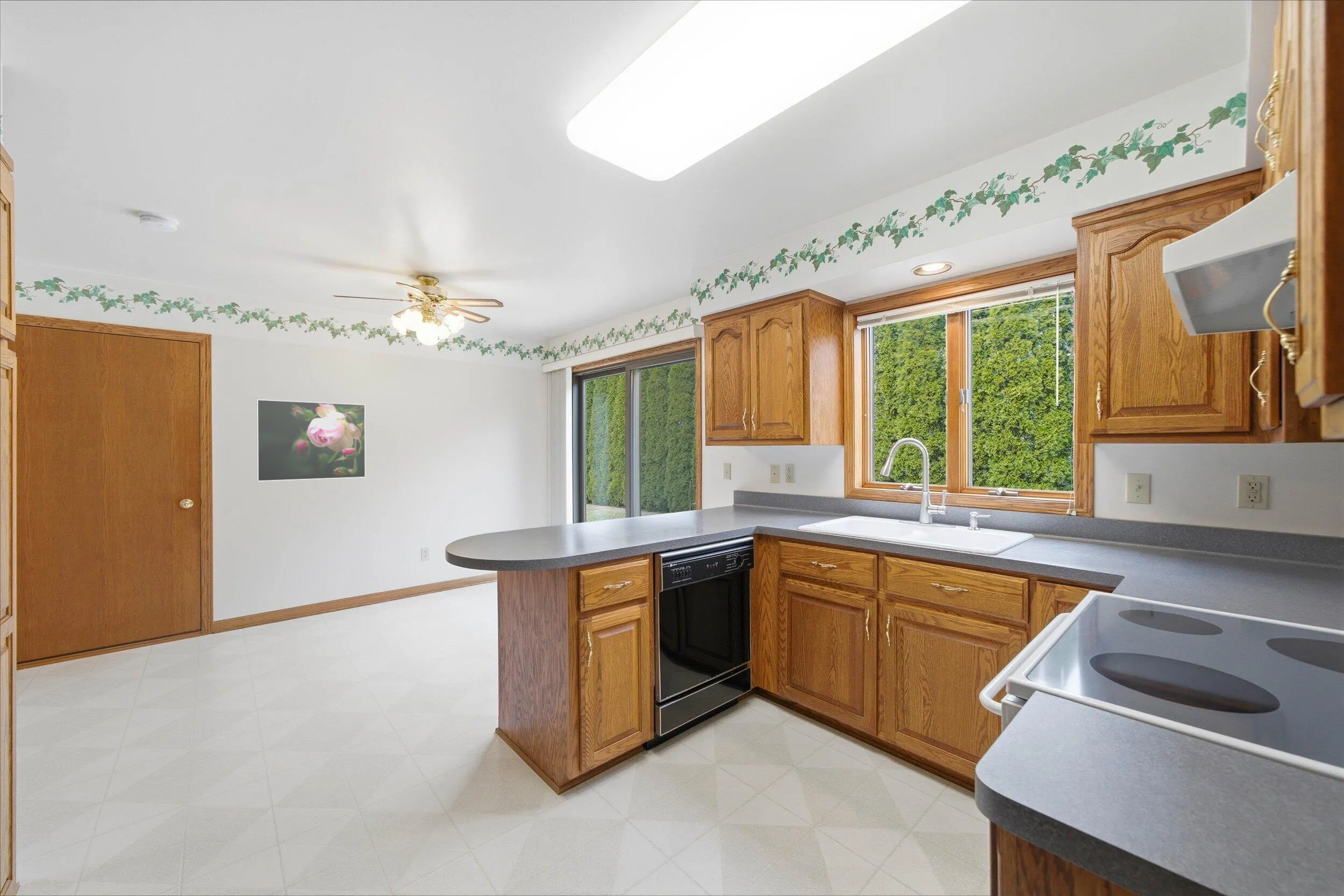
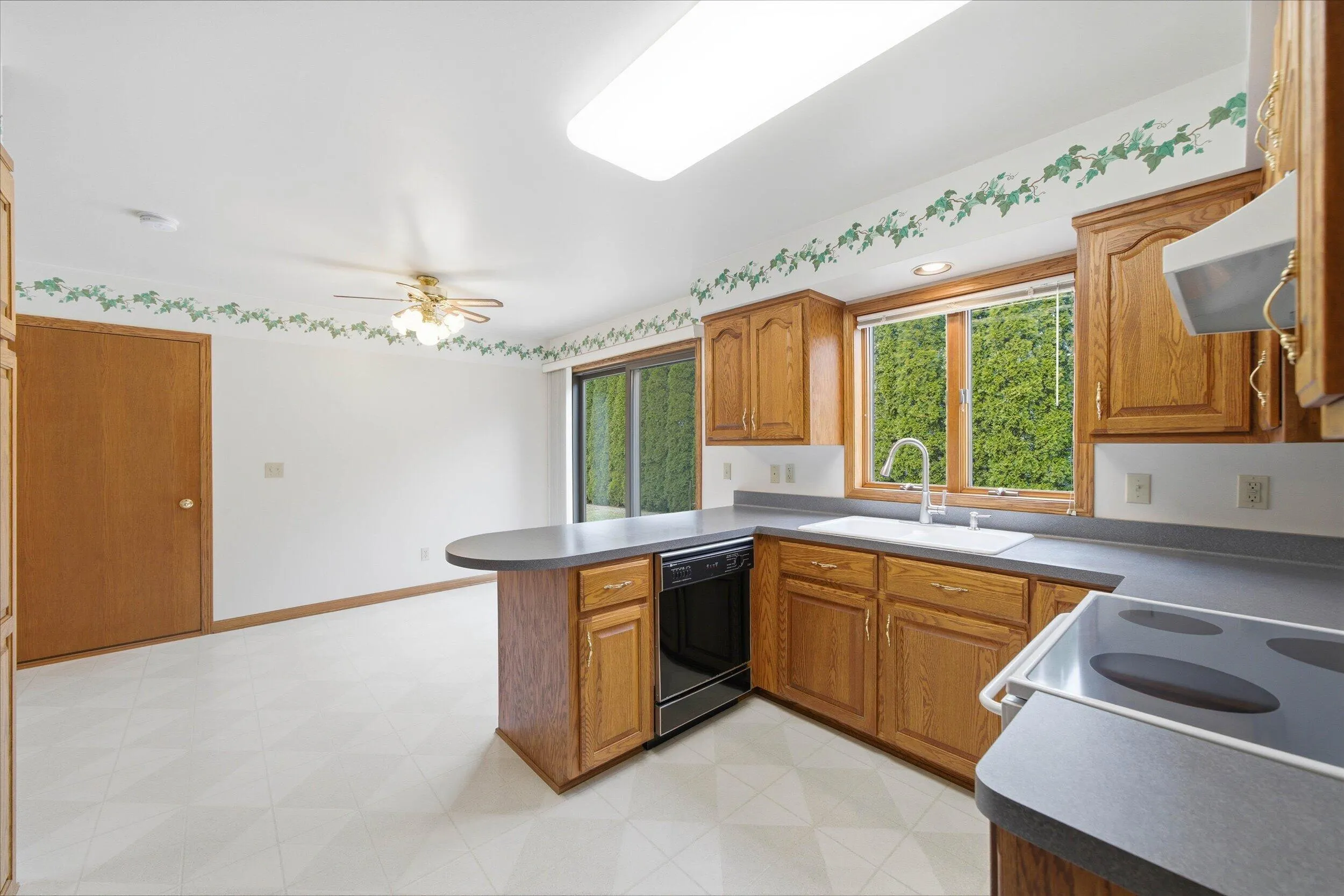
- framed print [256,399,366,482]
